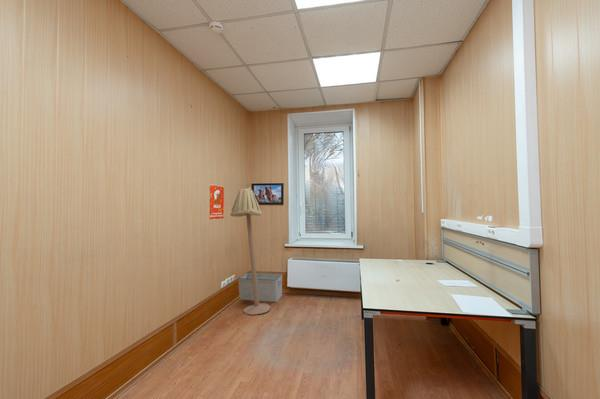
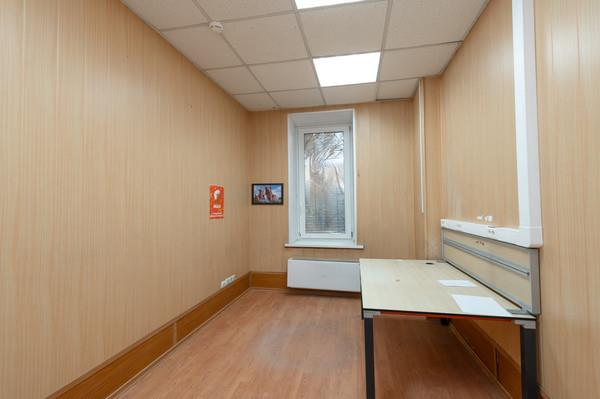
- floor lamp [229,186,271,316]
- storage bin [237,271,283,303]
